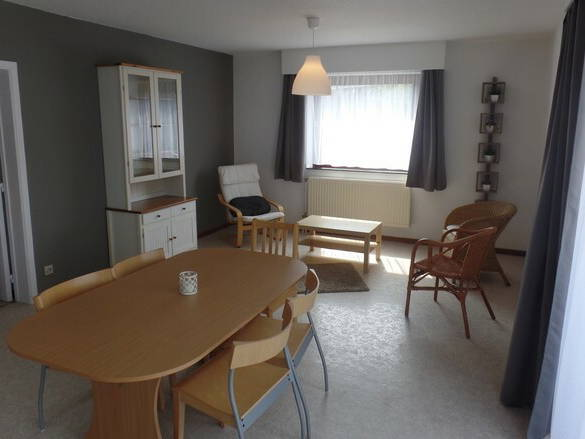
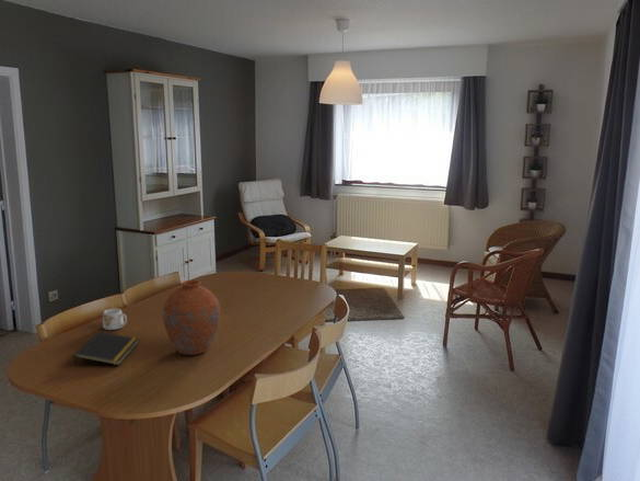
+ mug [102,308,128,331]
+ notepad [73,331,140,367]
+ vase [162,279,221,356]
